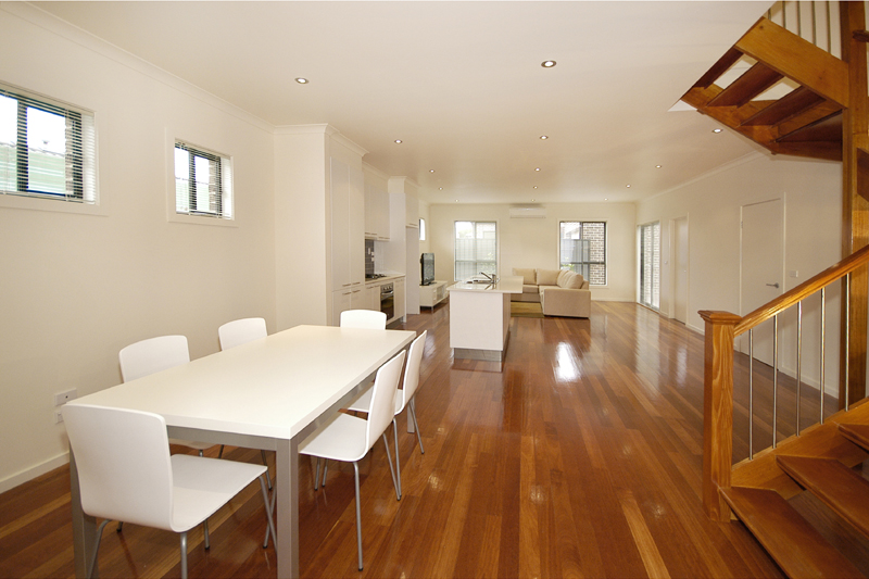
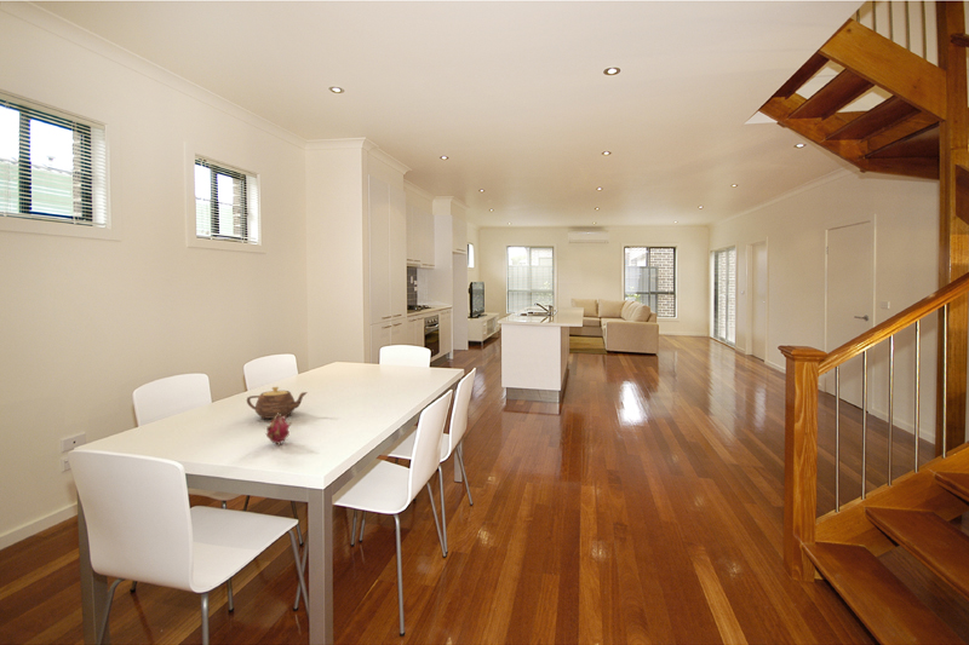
+ fruit [265,413,292,445]
+ teapot [246,386,309,420]
